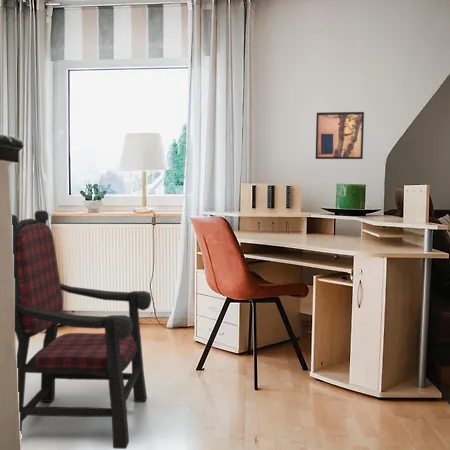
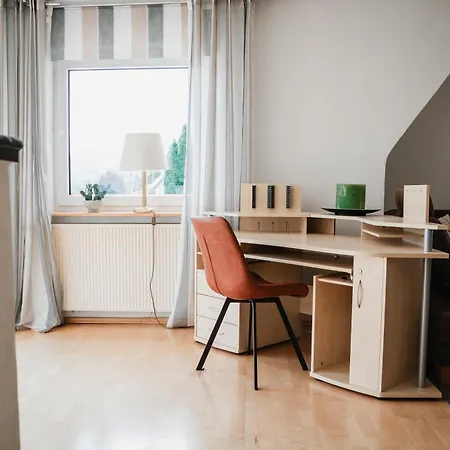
- wall art [315,111,365,160]
- armchair [11,209,153,450]
